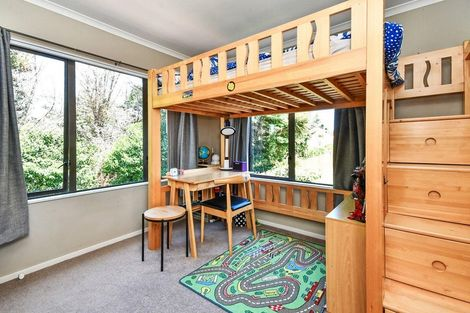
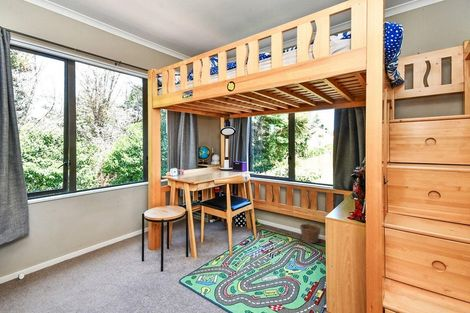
+ clay pot [299,222,323,244]
